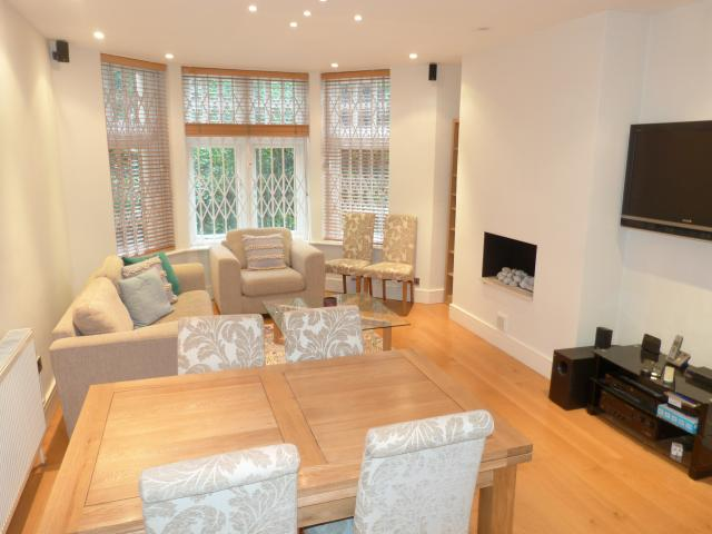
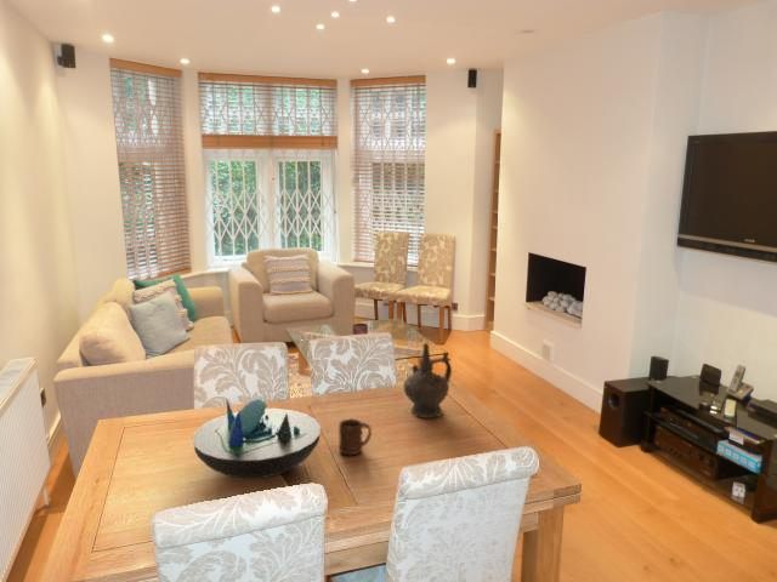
+ ceremonial vessel [402,342,453,420]
+ decorative bowl [191,396,322,480]
+ cup [338,418,373,457]
